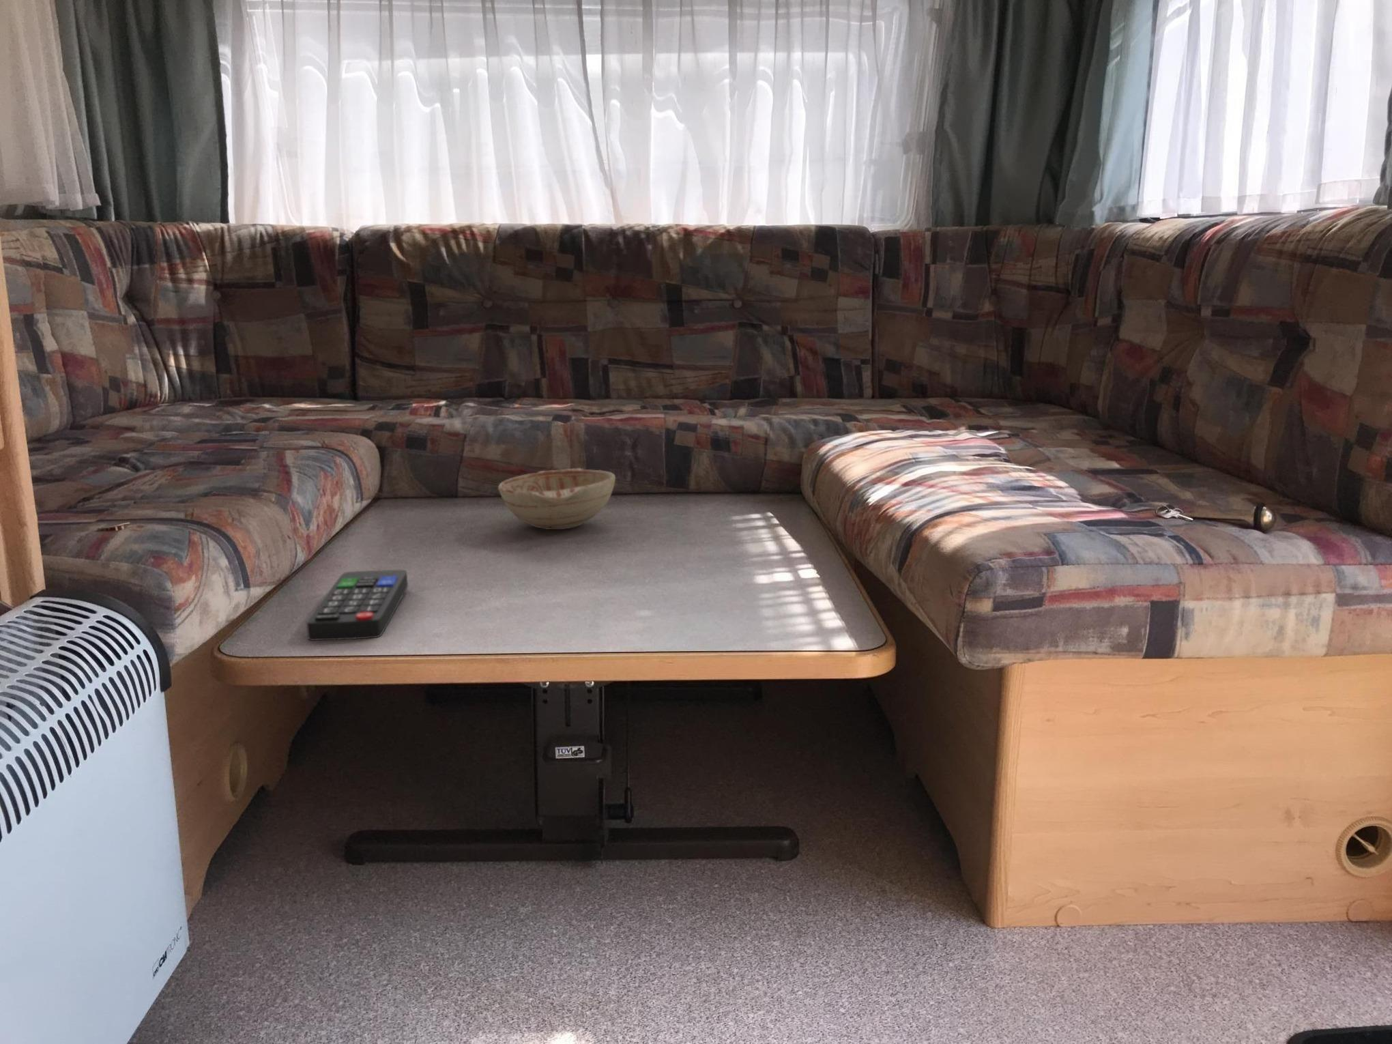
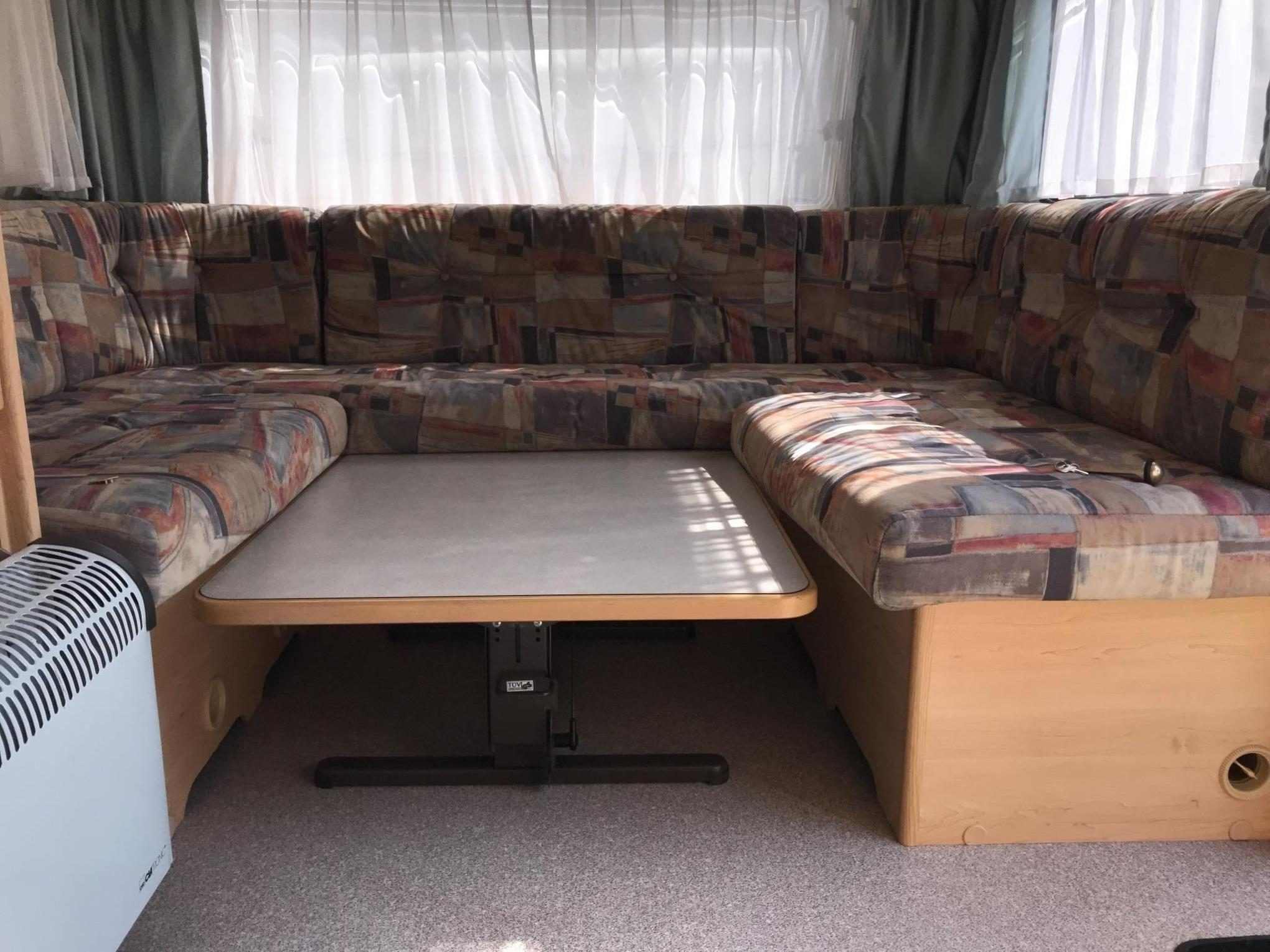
- remote control [306,569,409,642]
- decorative bowl [498,467,616,530]
